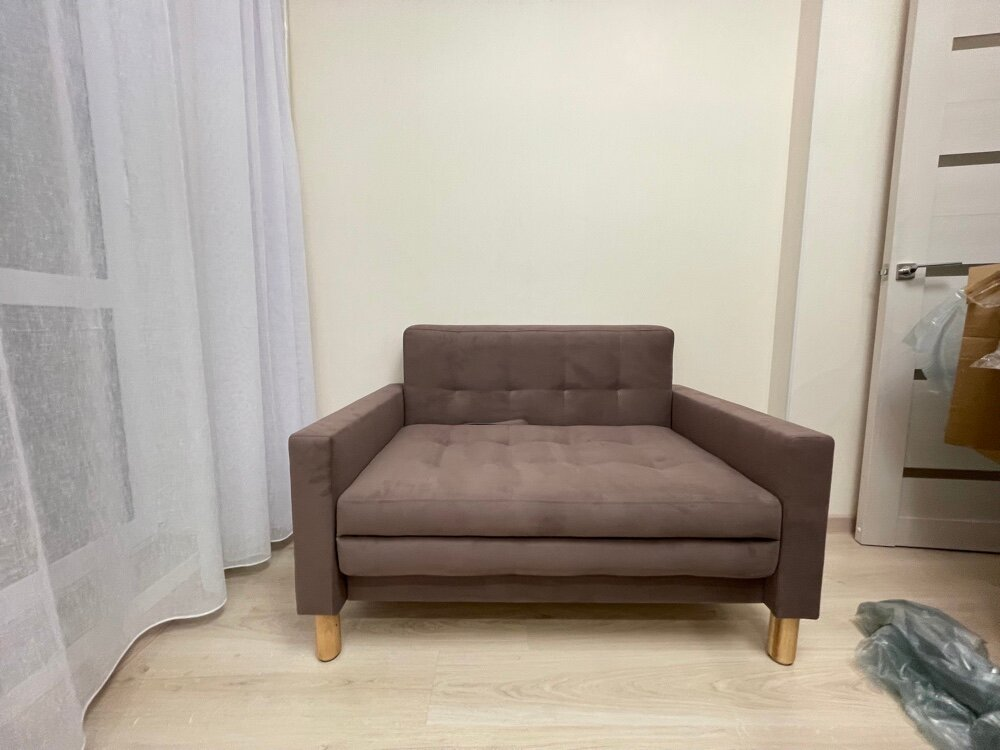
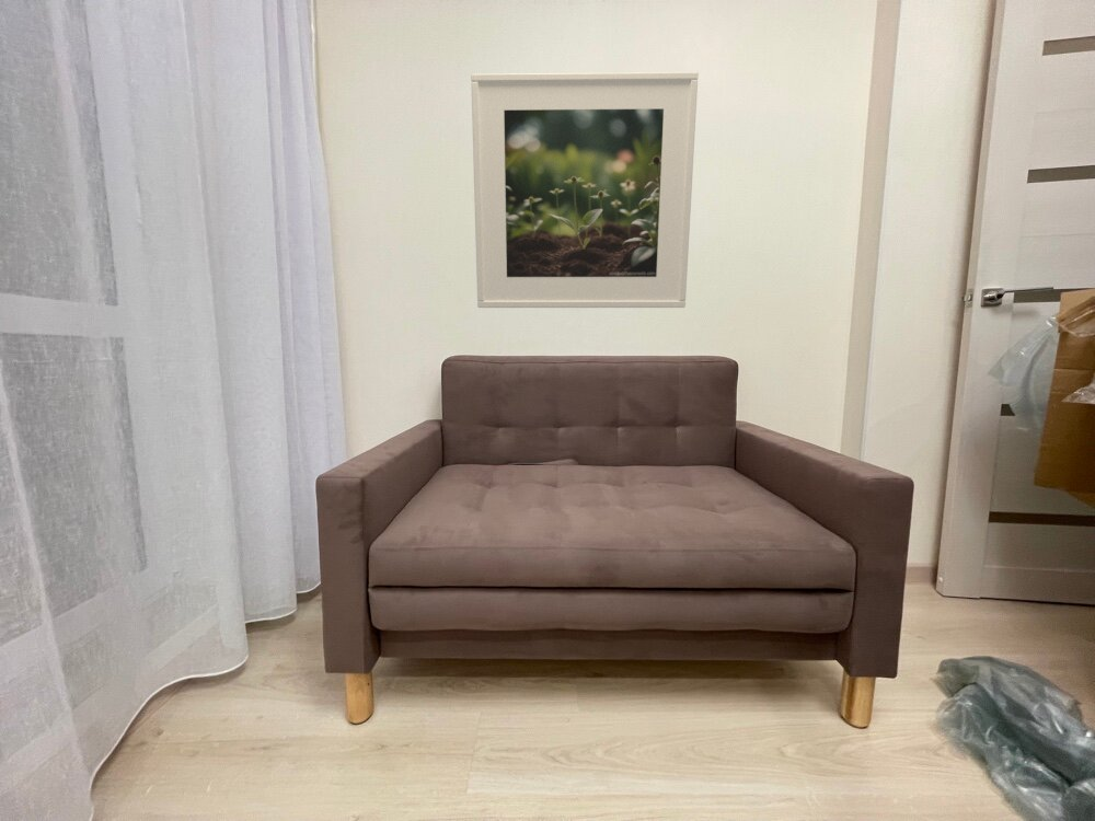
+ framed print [470,71,699,309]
